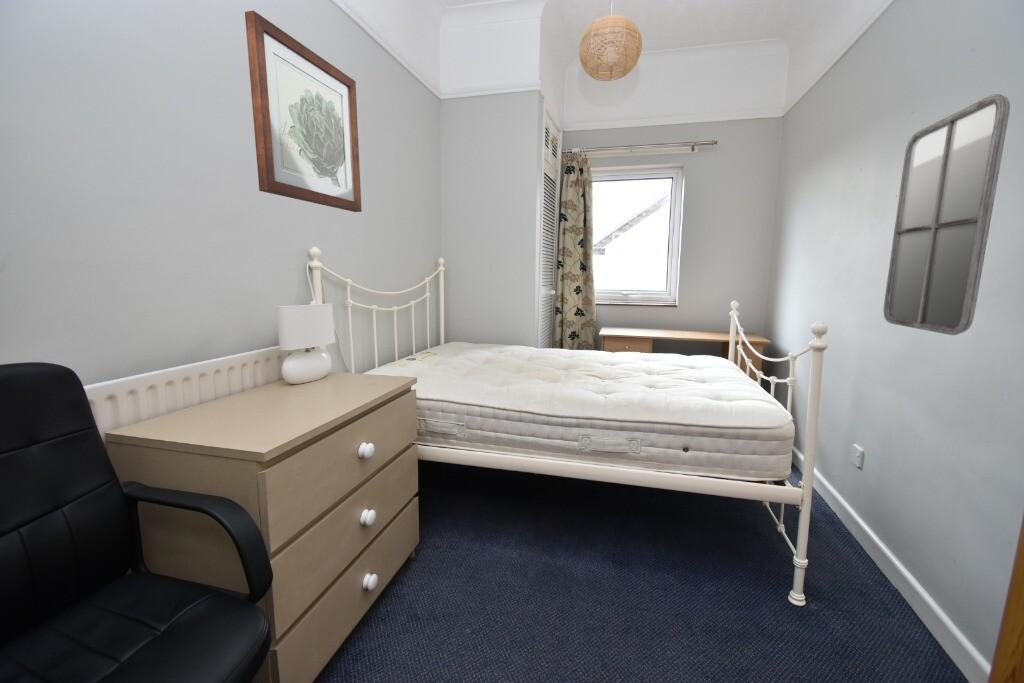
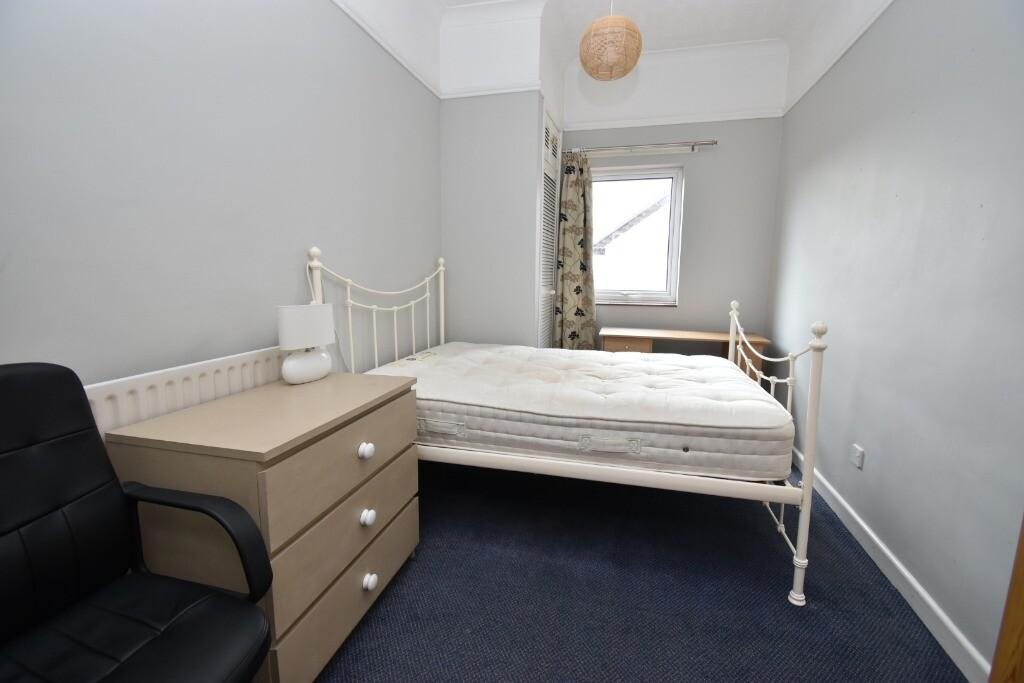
- home mirror [882,93,1011,336]
- wall art [244,9,363,213]
